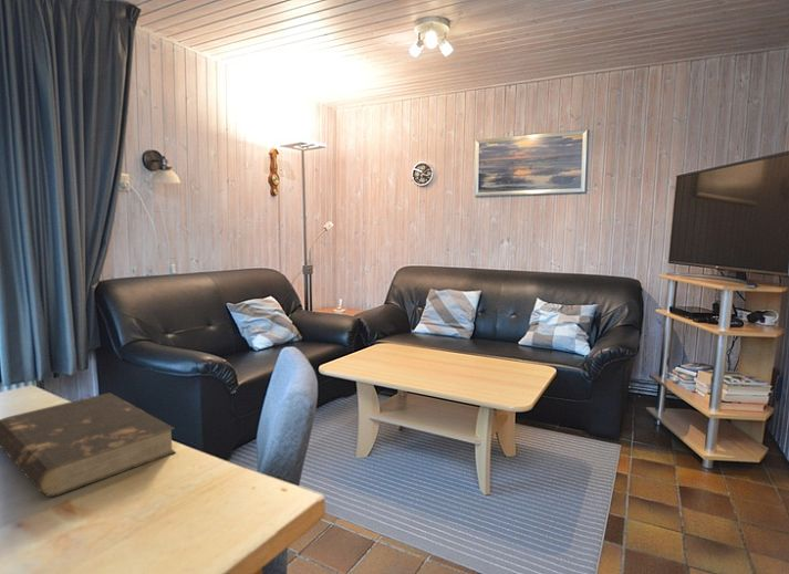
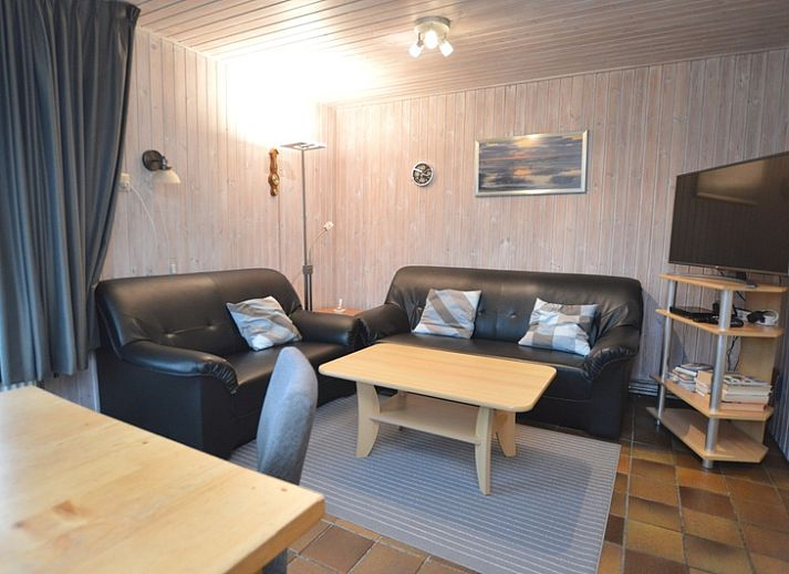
- book [0,392,177,498]
